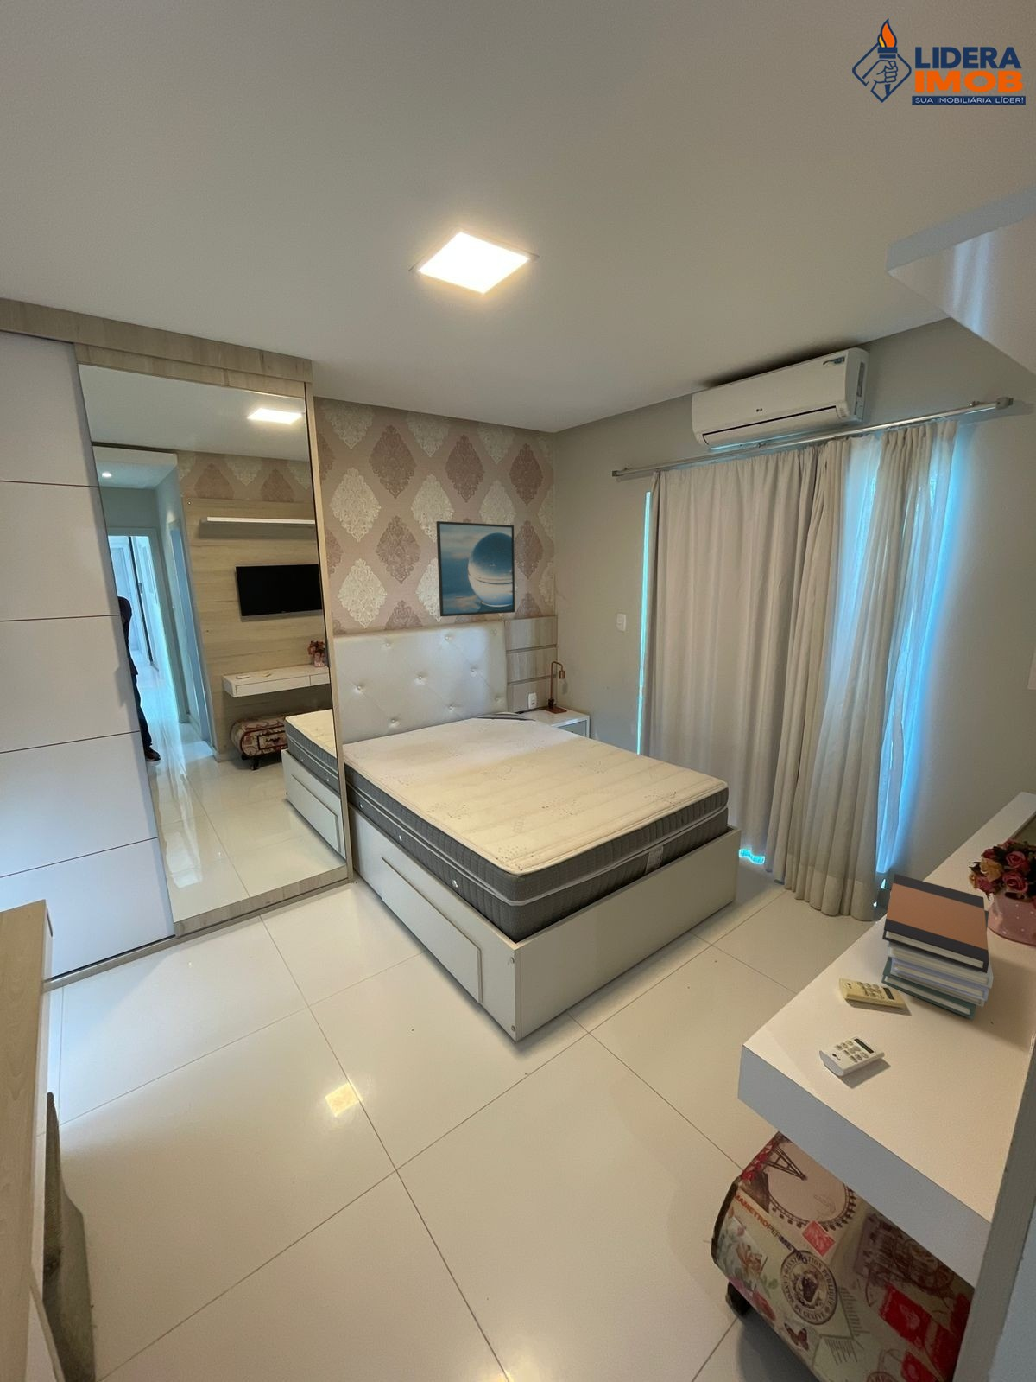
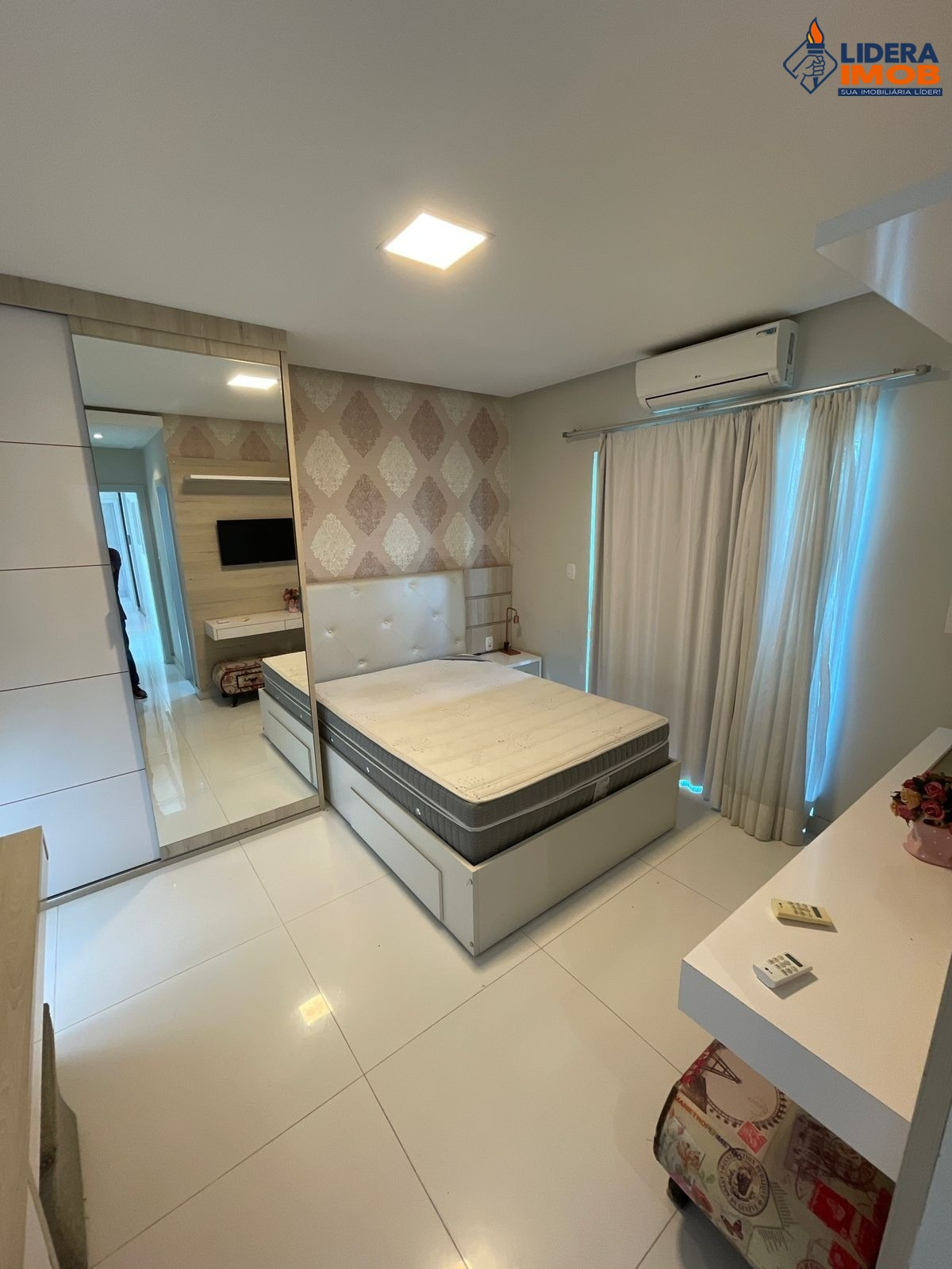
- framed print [435,521,516,617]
- book stack [880,873,995,1020]
